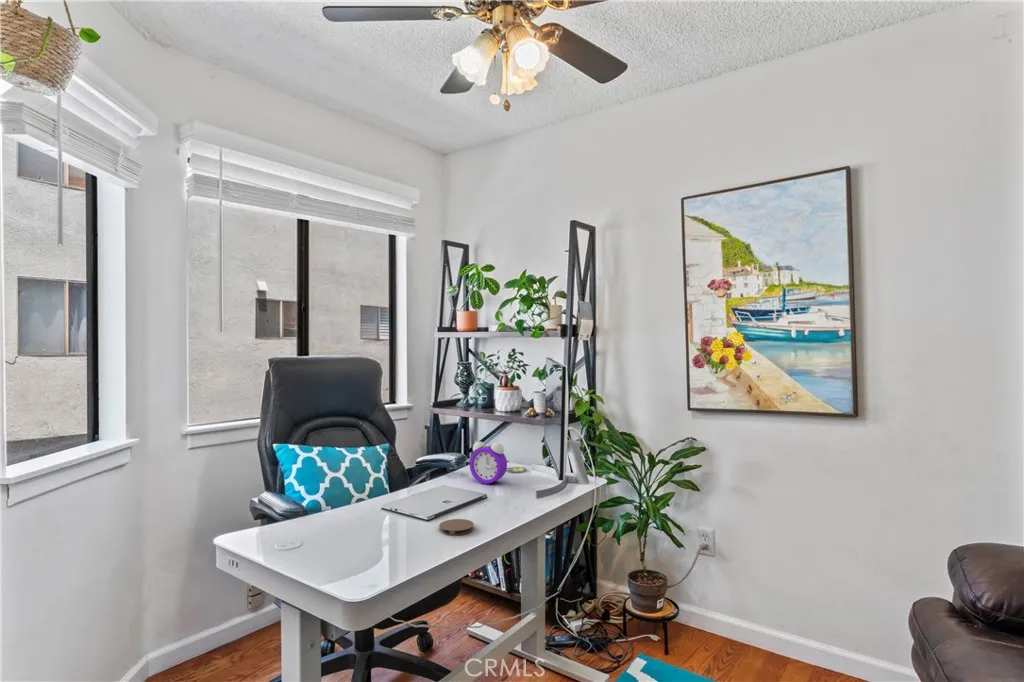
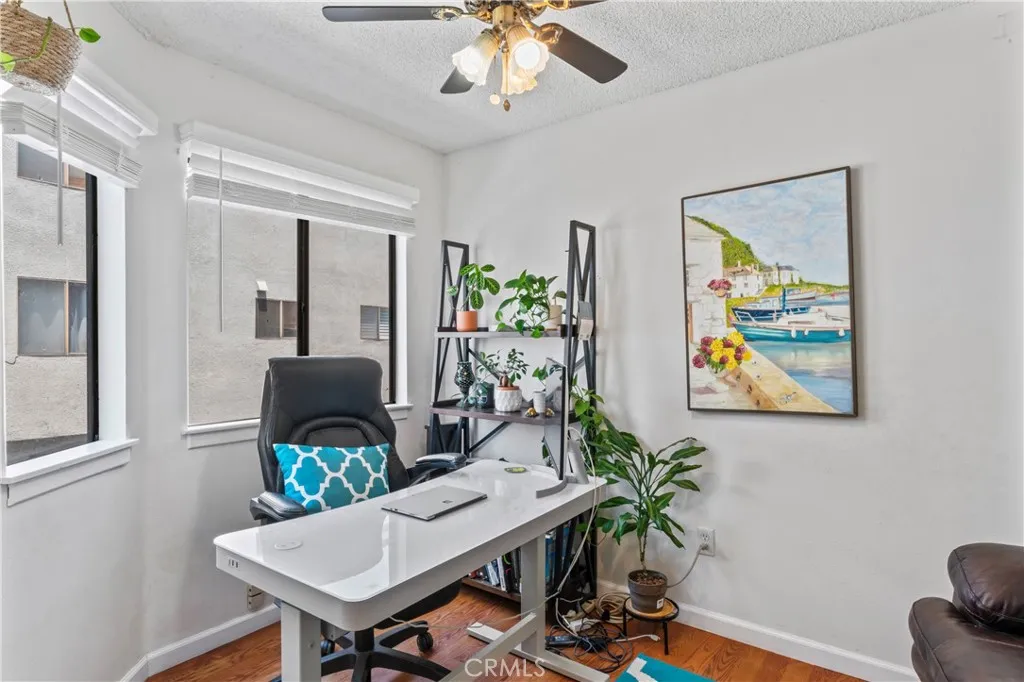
- coaster [438,518,475,537]
- alarm clock [469,440,508,485]
